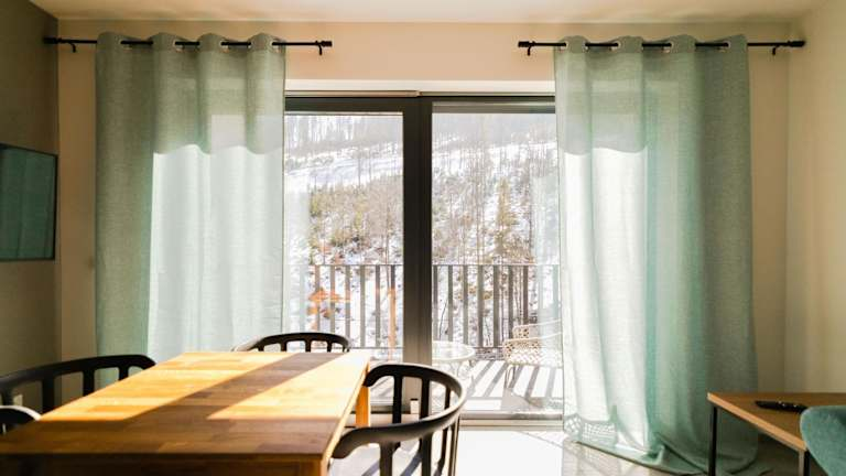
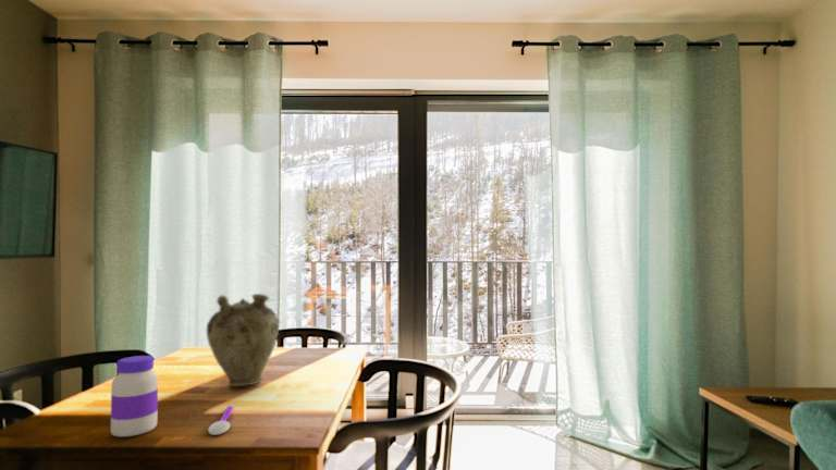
+ spoon [207,405,234,436]
+ vase [206,293,280,387]
+ jar [110,355,159,437]
